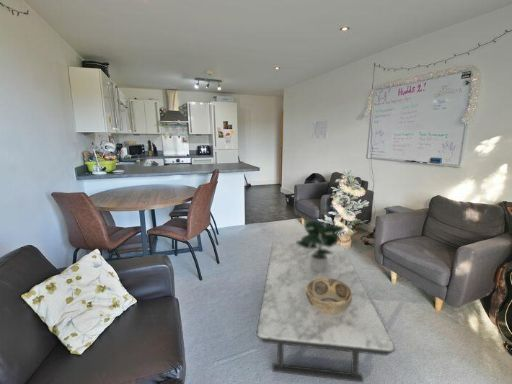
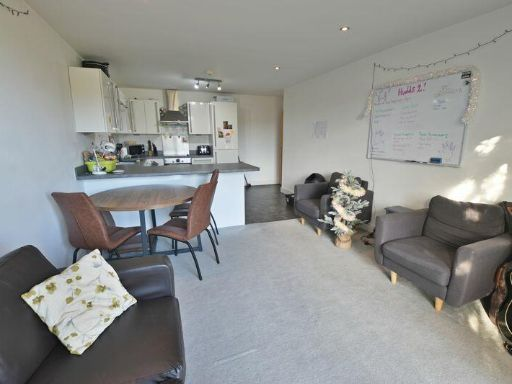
- potted plant [295,219,346,272]
- coffee table [255,241,396,383]
- decorative bowl [305,278,352,316]
